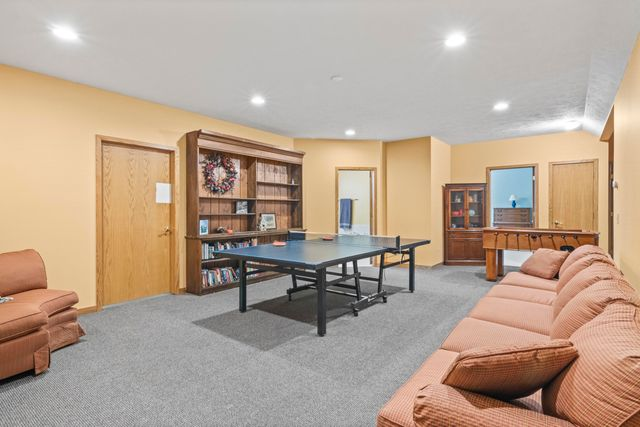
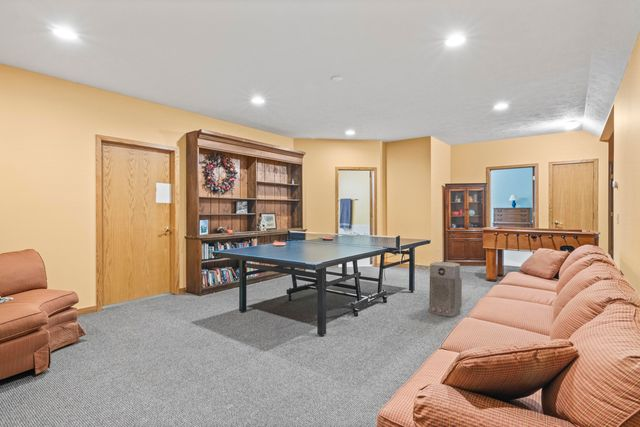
+ air purifier [428,261,463,318]
